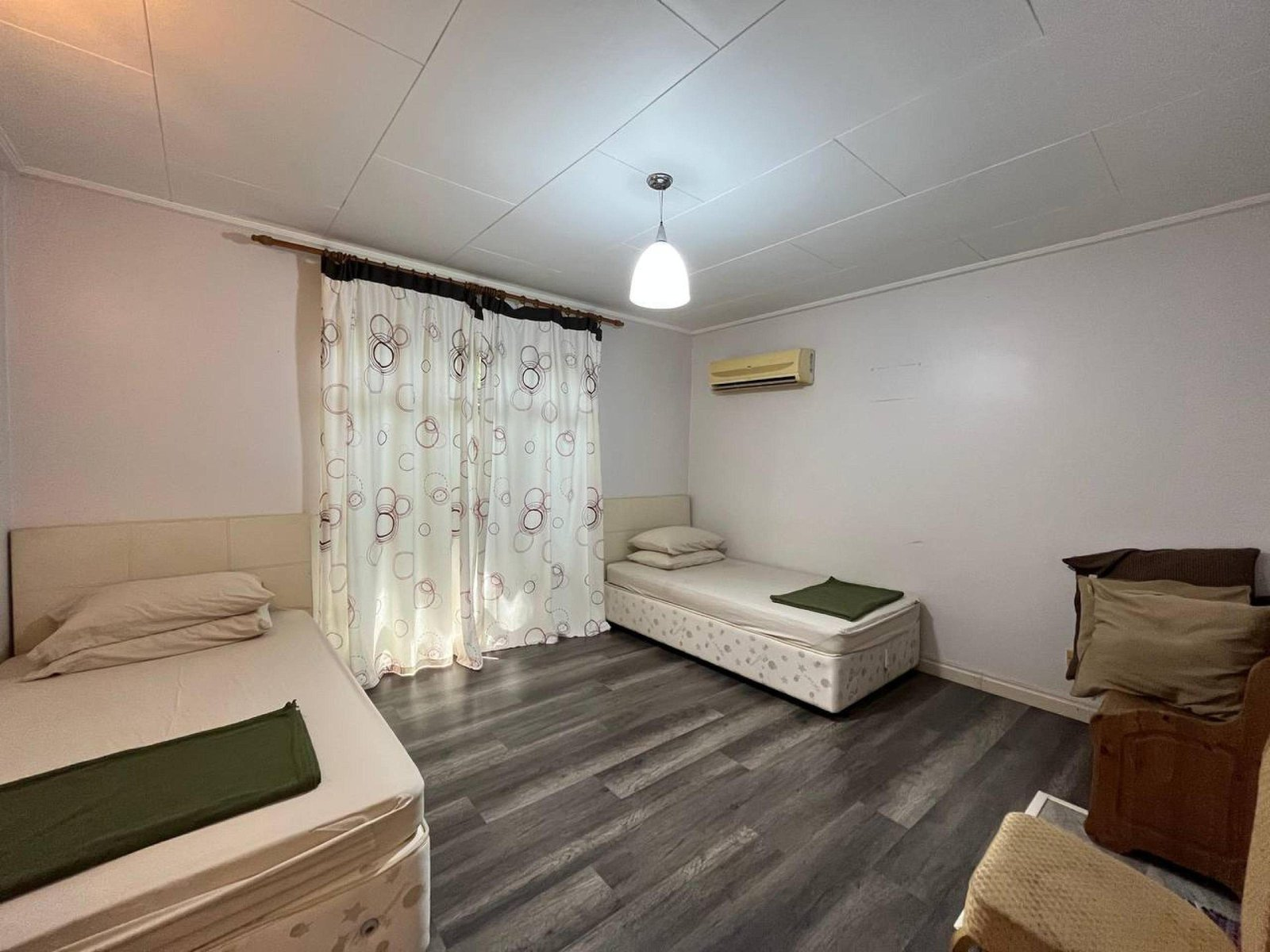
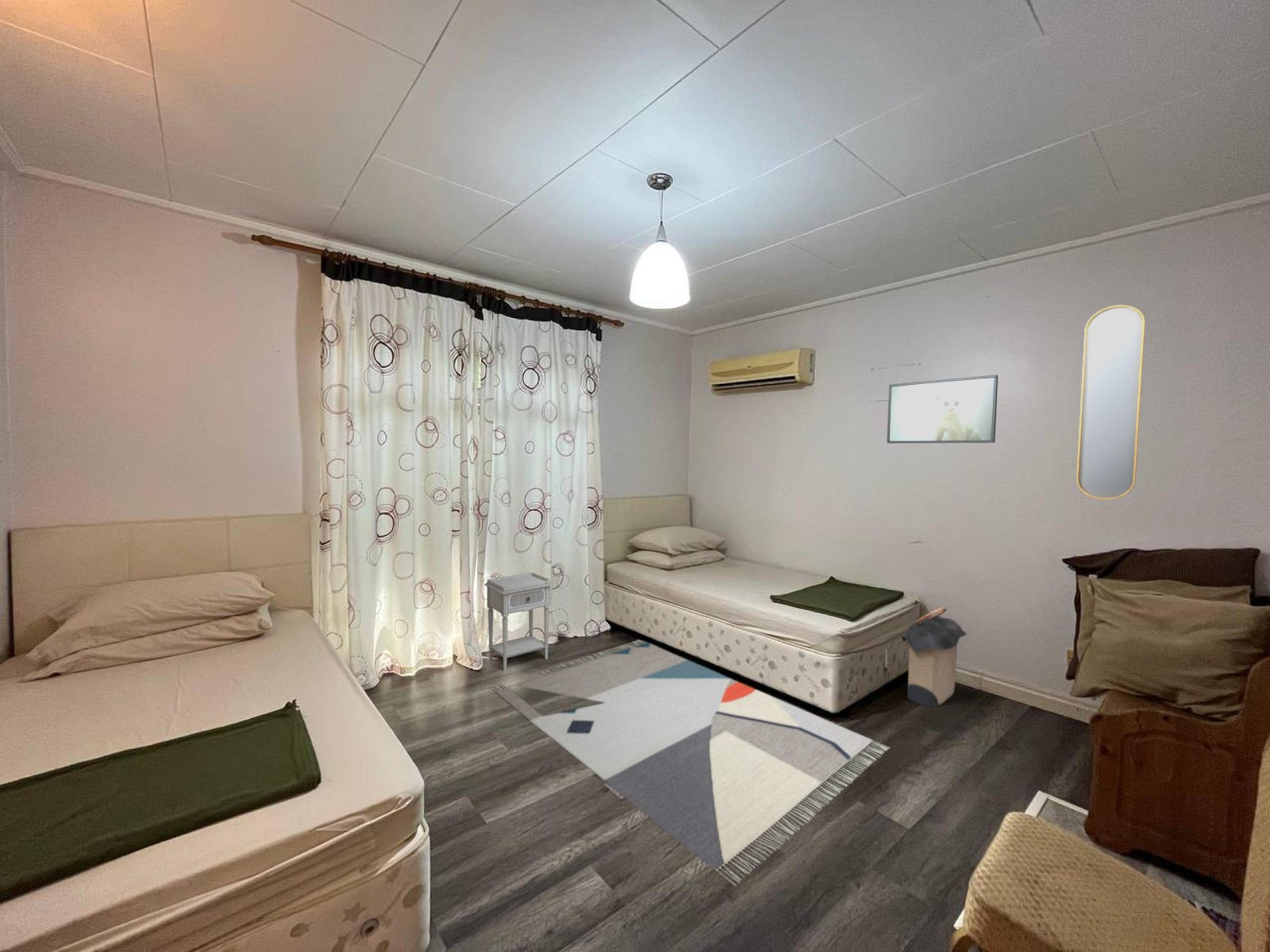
+ home mirror [1076,305,1146,501]
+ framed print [886,374,999,444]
+ rug [489,639,891,887]
+ laundry hamper [900,607,968,708]
+ nightstand [483,572,554,672]
